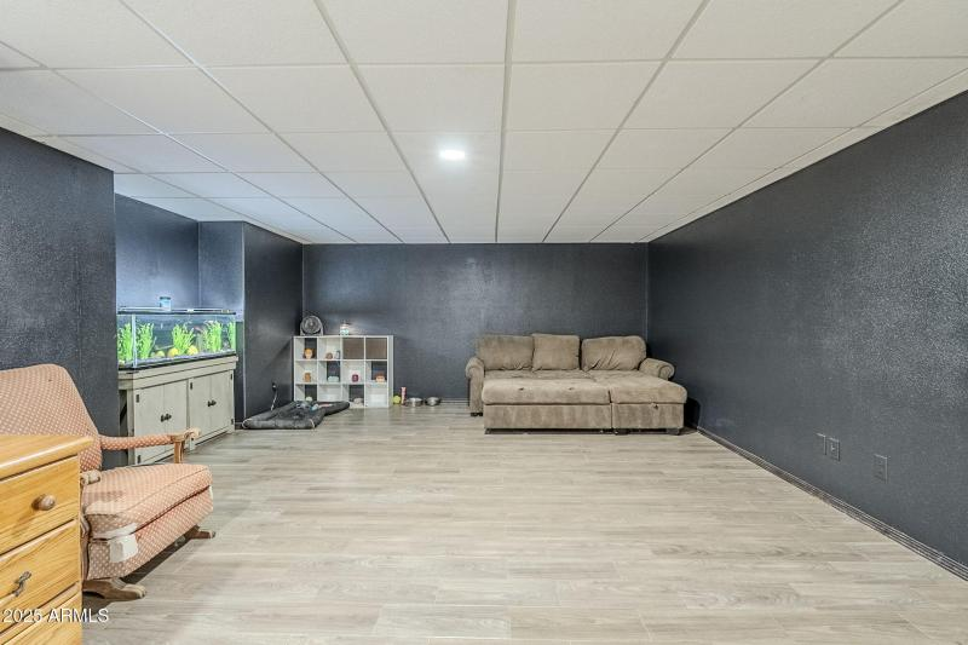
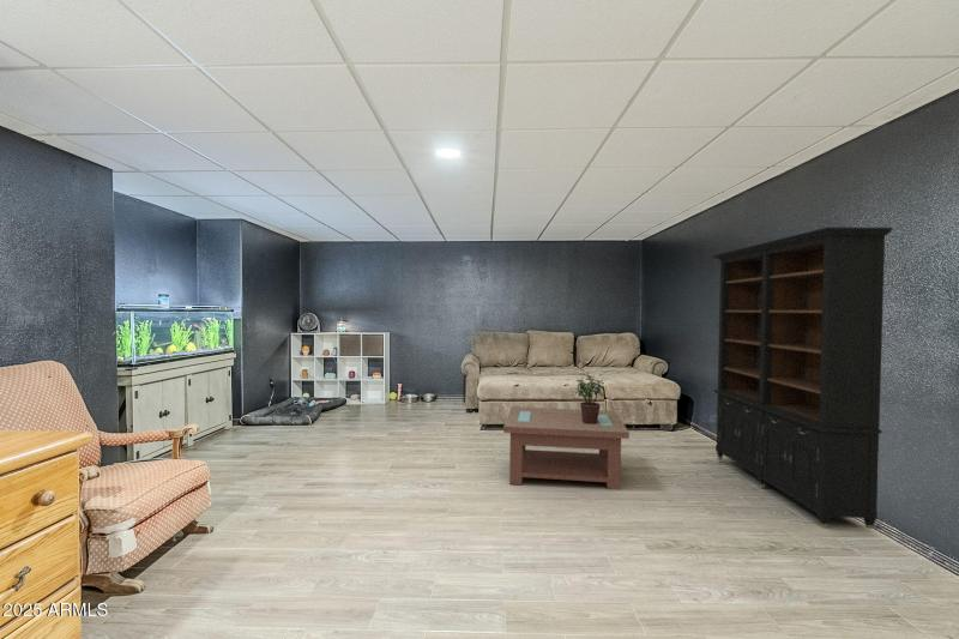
+ bookcase [711,222,894,530]
+ potted plant [574,374,605,423]
+ coffee table [502,405,631,492]
